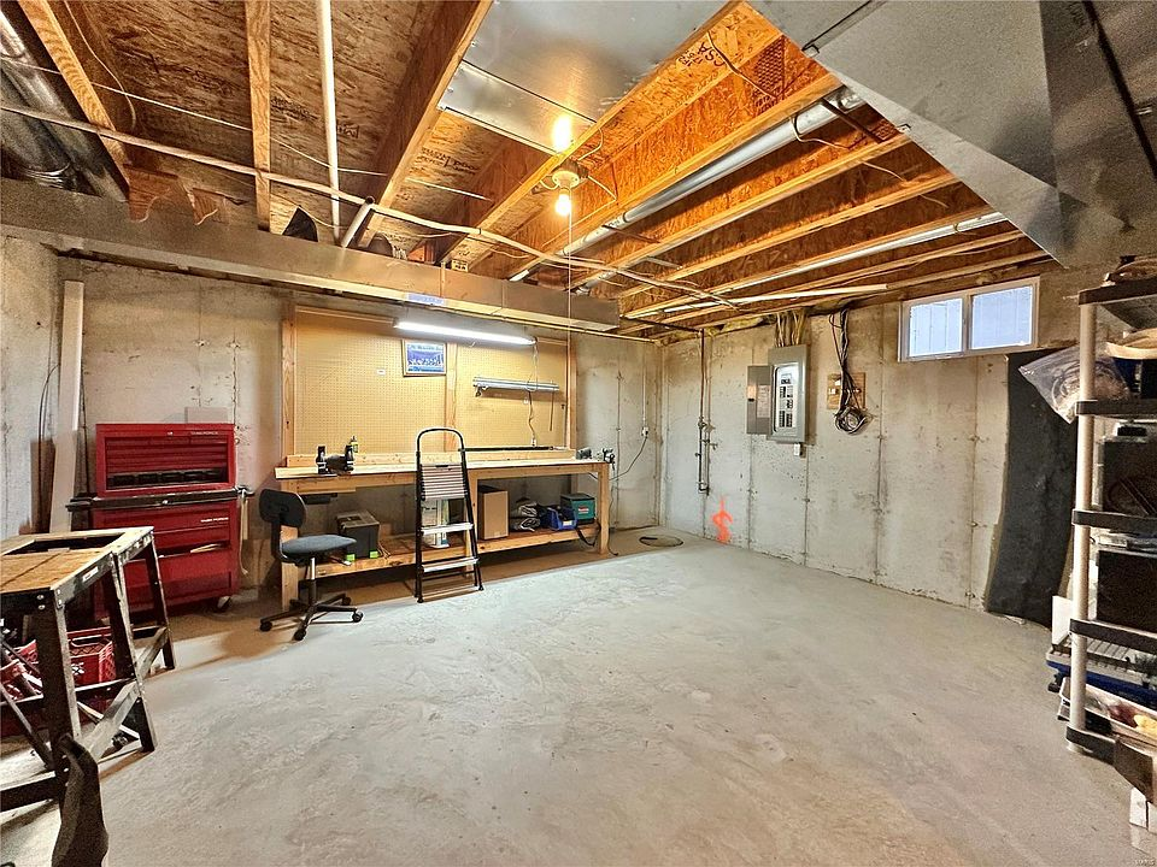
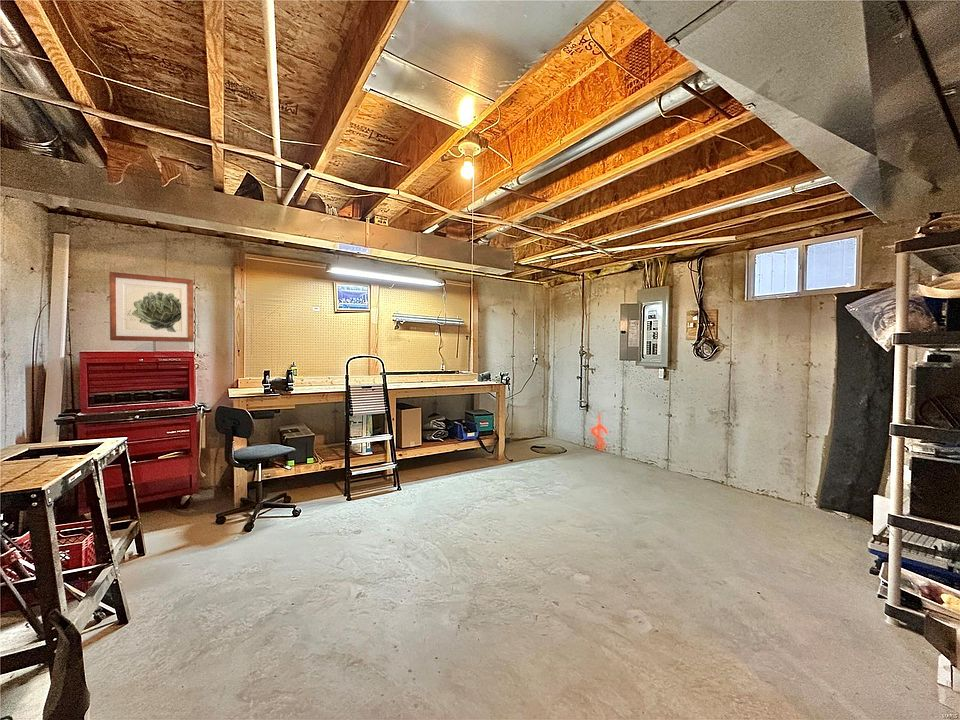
+ wall art [108,271,195,343]
